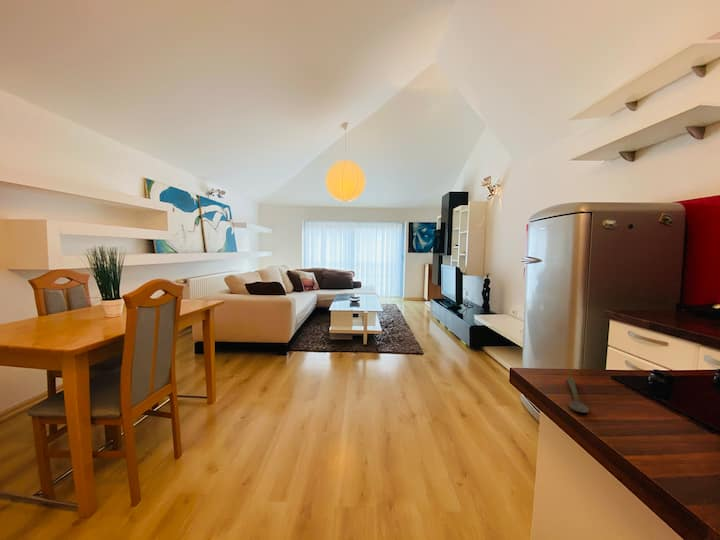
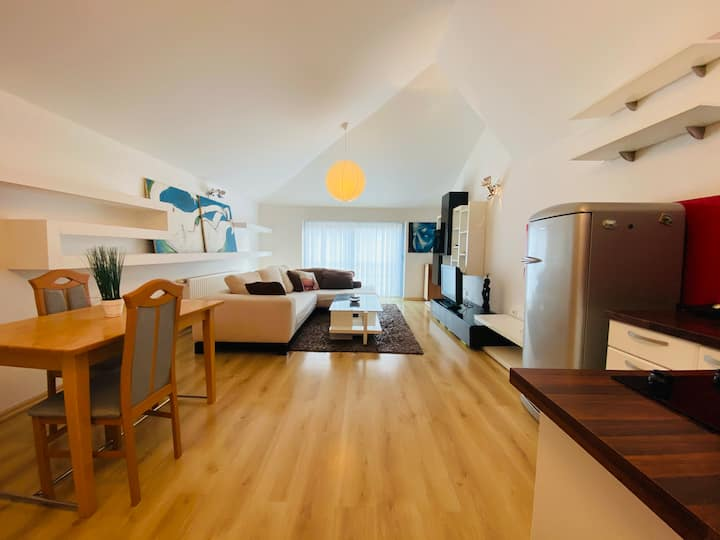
- spoon [566,376,590,414]
